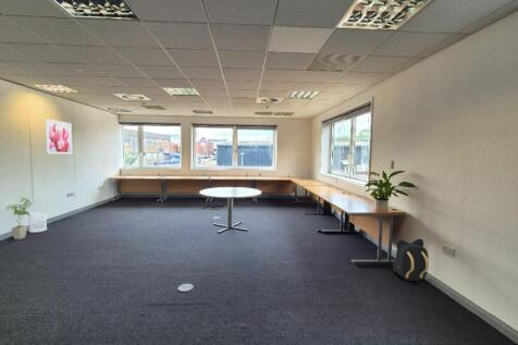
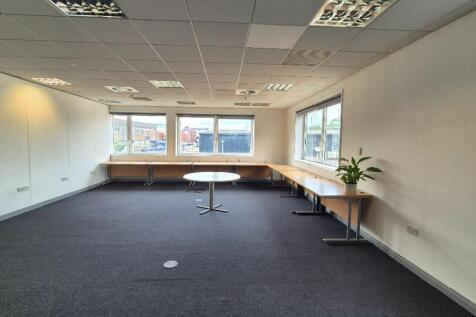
- wall art [45,118,73,155]
- wastebasket [27,211,48,233]
- backpack [392,237,430,282]
- house plant [5,196,37,241]
